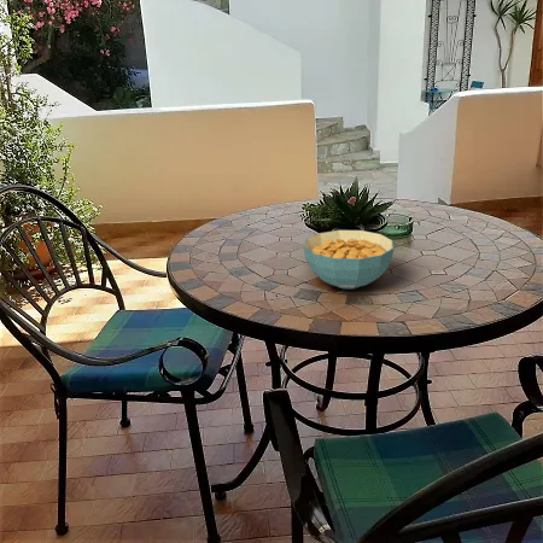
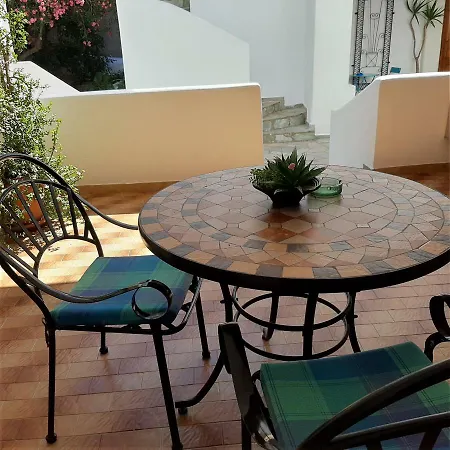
- cereal bowl [303,229,395,291]
